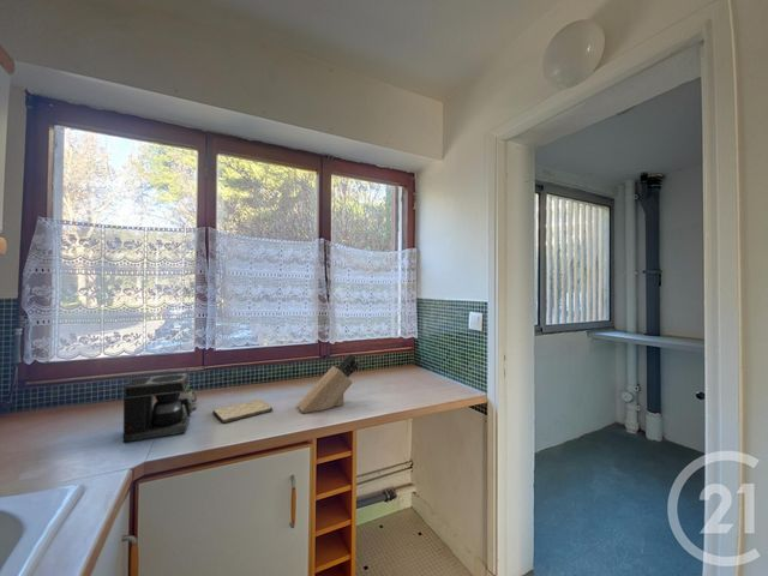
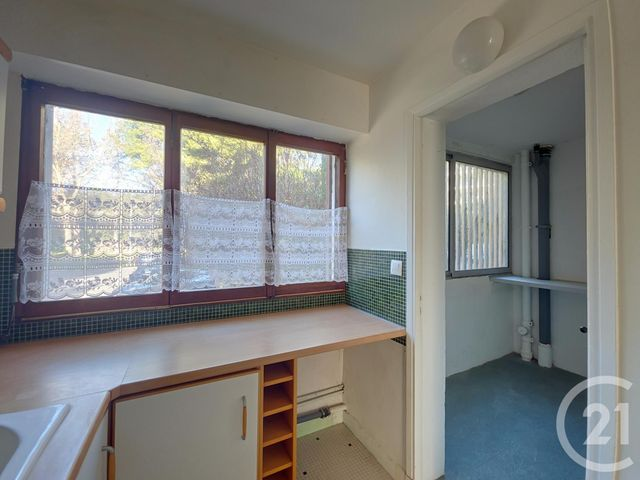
- cutting board [212,398,274,424]
- knife block [296,353,360,414]
- coffee maker [122,372,198,444]
